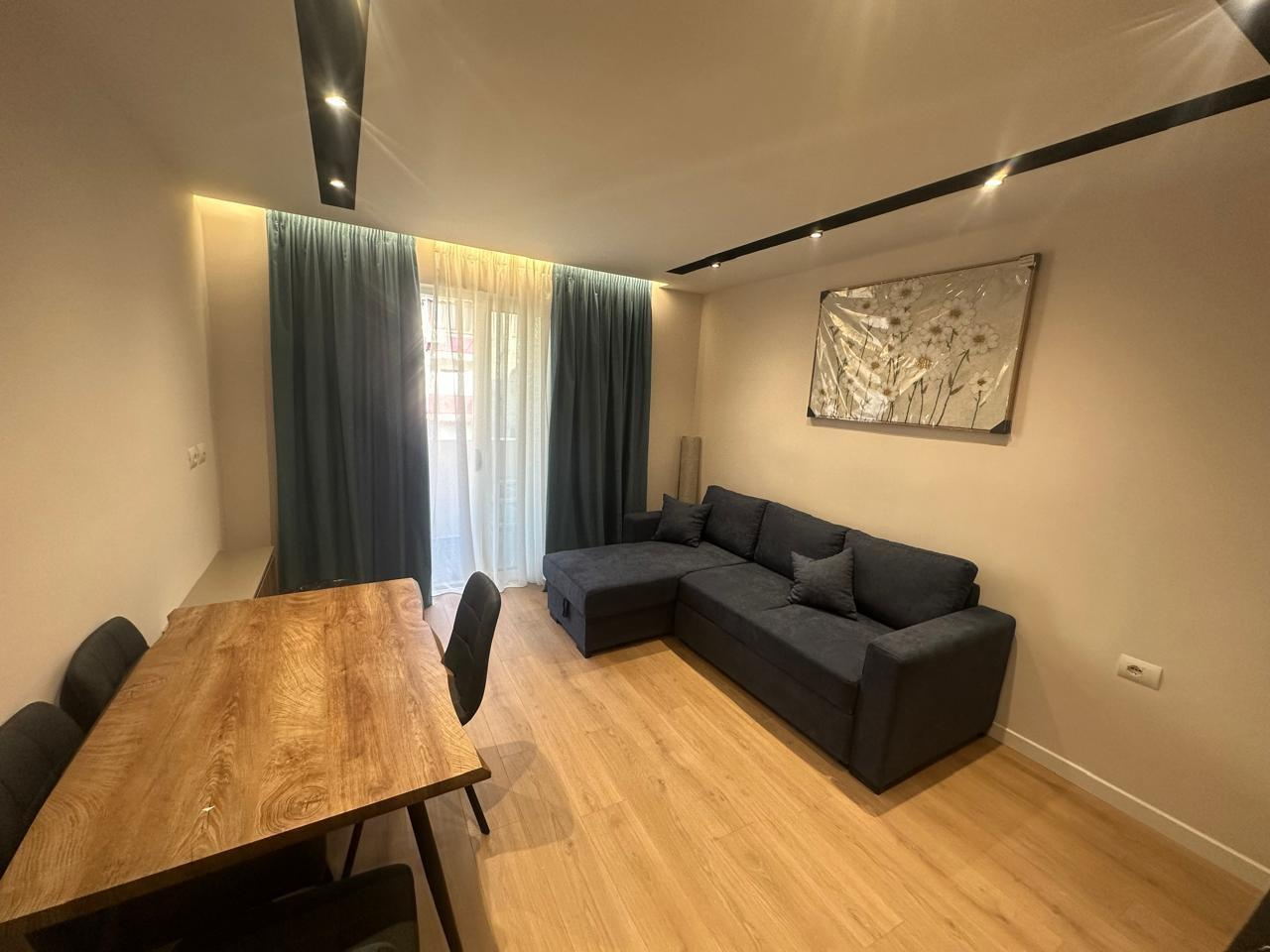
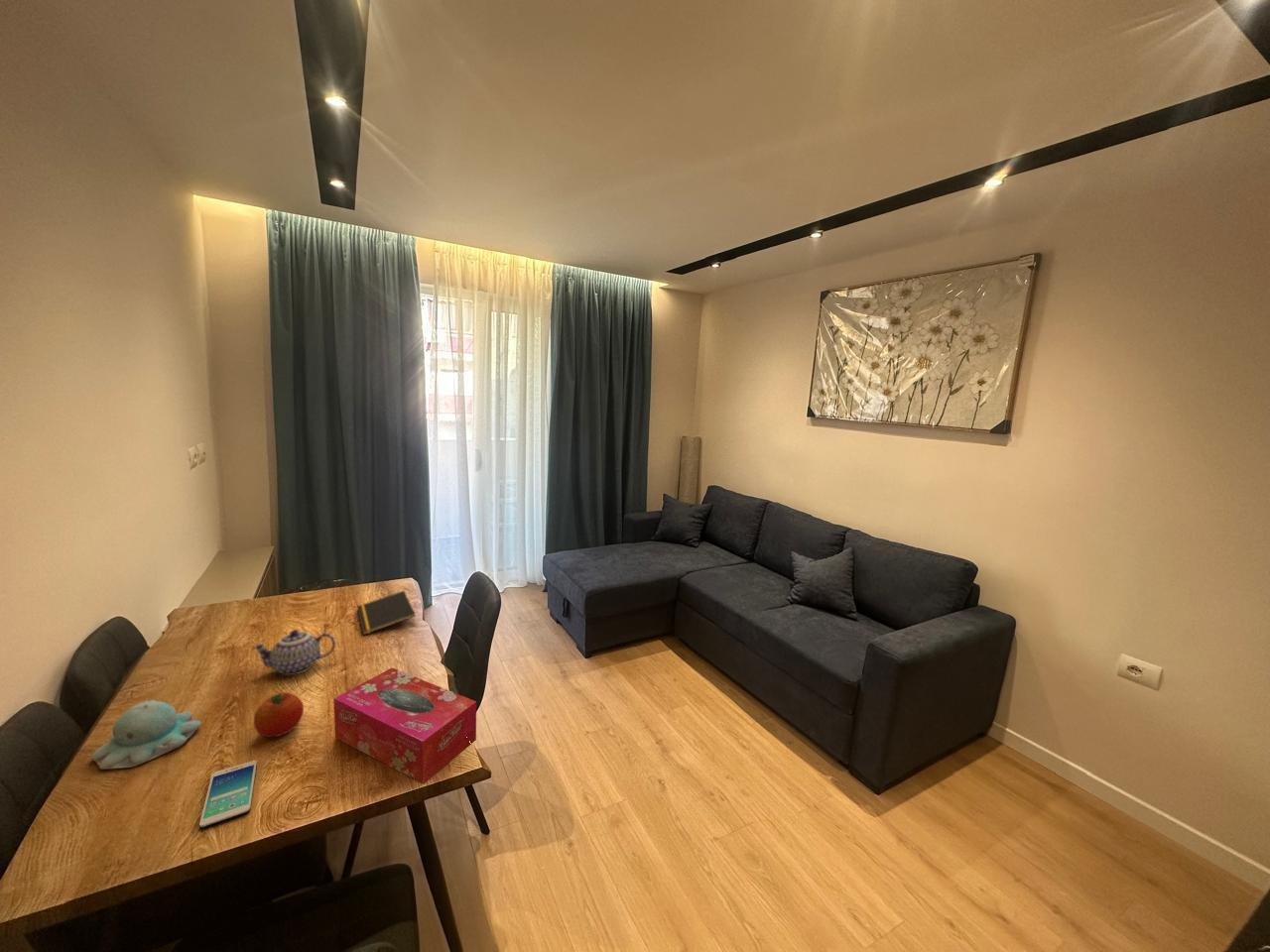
+ candle [90,697,202,771]
+ fruit [253,691,305,738]
+ tissue box [332,666,477,785]
+ teapot [251,629,336,676]
+ notepad [356,590,417,636]
+ smartphone [198,760,258,830]
